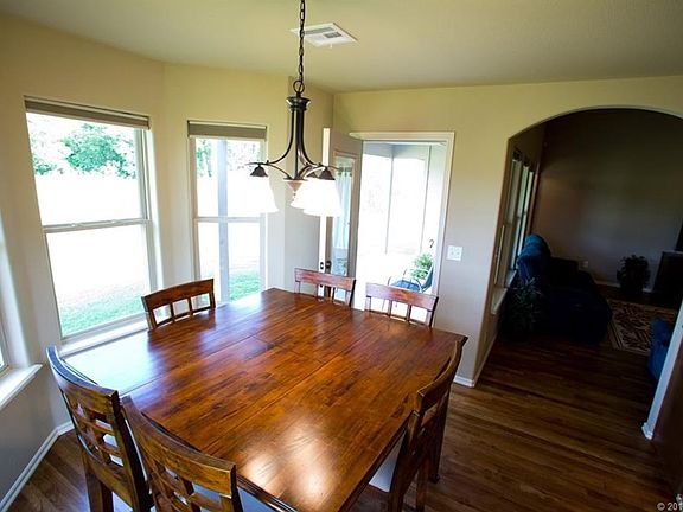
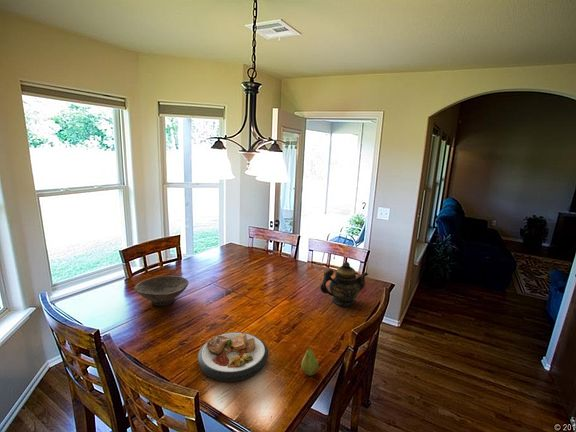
+ teapot [319,261,369,308]
+ plate [197,331,269,383]
+ bowl [134,275,190,306]
+ fruit [300,346,319,376]
